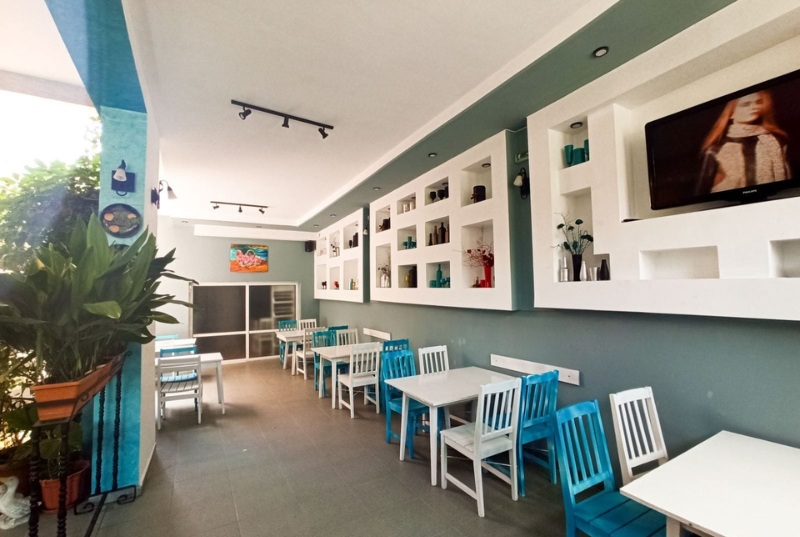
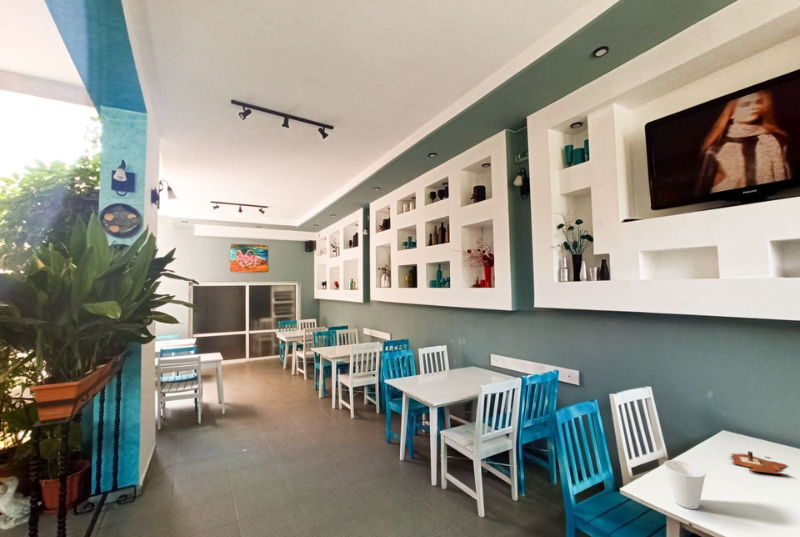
+ cup [663,459,707,510]
+ candle [730,450,790,476]
